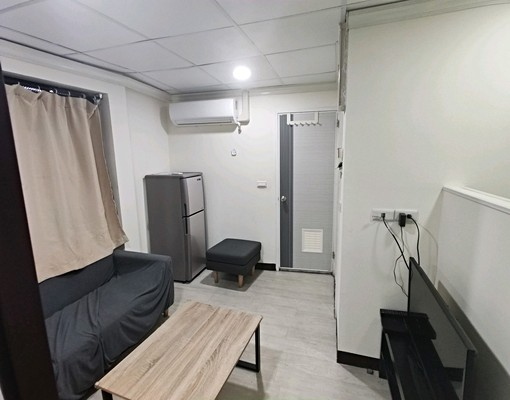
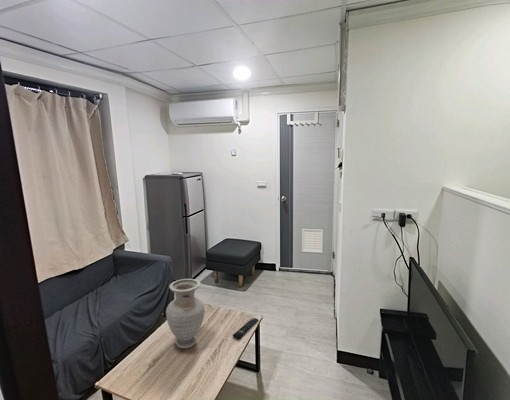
+ remote control [232,317,260,339]
+ vase [165,278,206,349]
